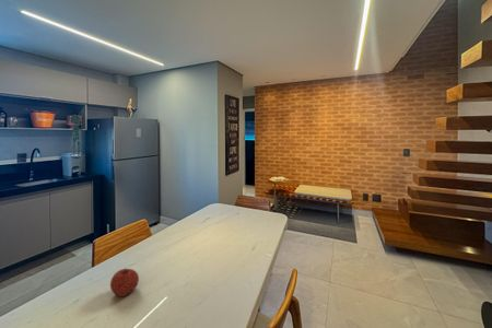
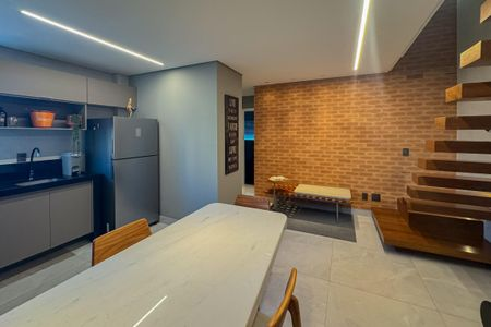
- fruit [109,267,140,297]
